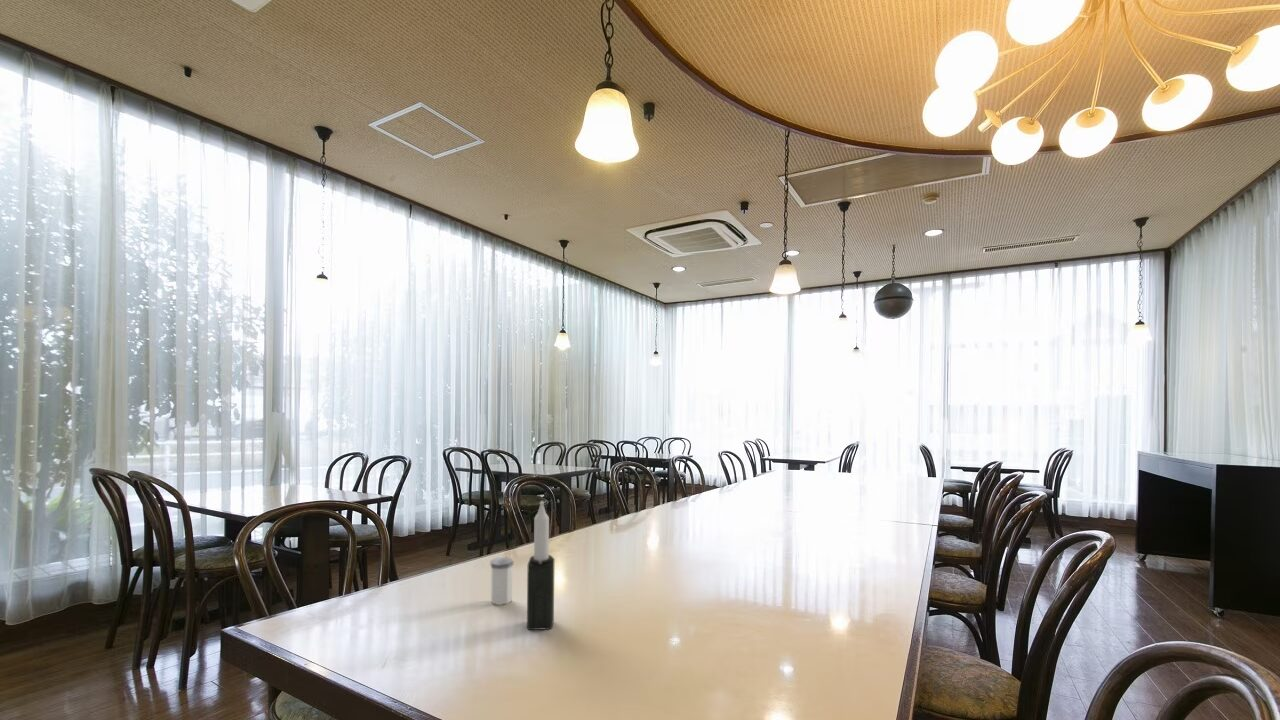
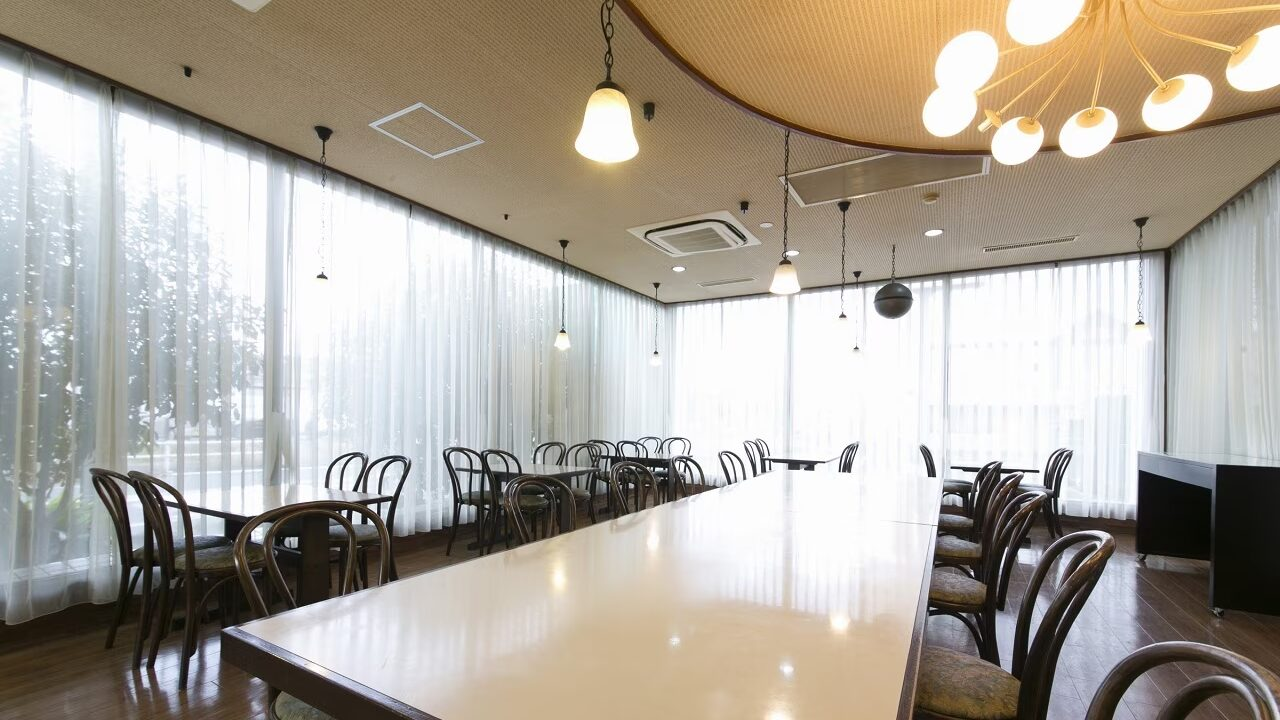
- candle [526,500,555,631]
- salt shaker [489,556,514,606]
